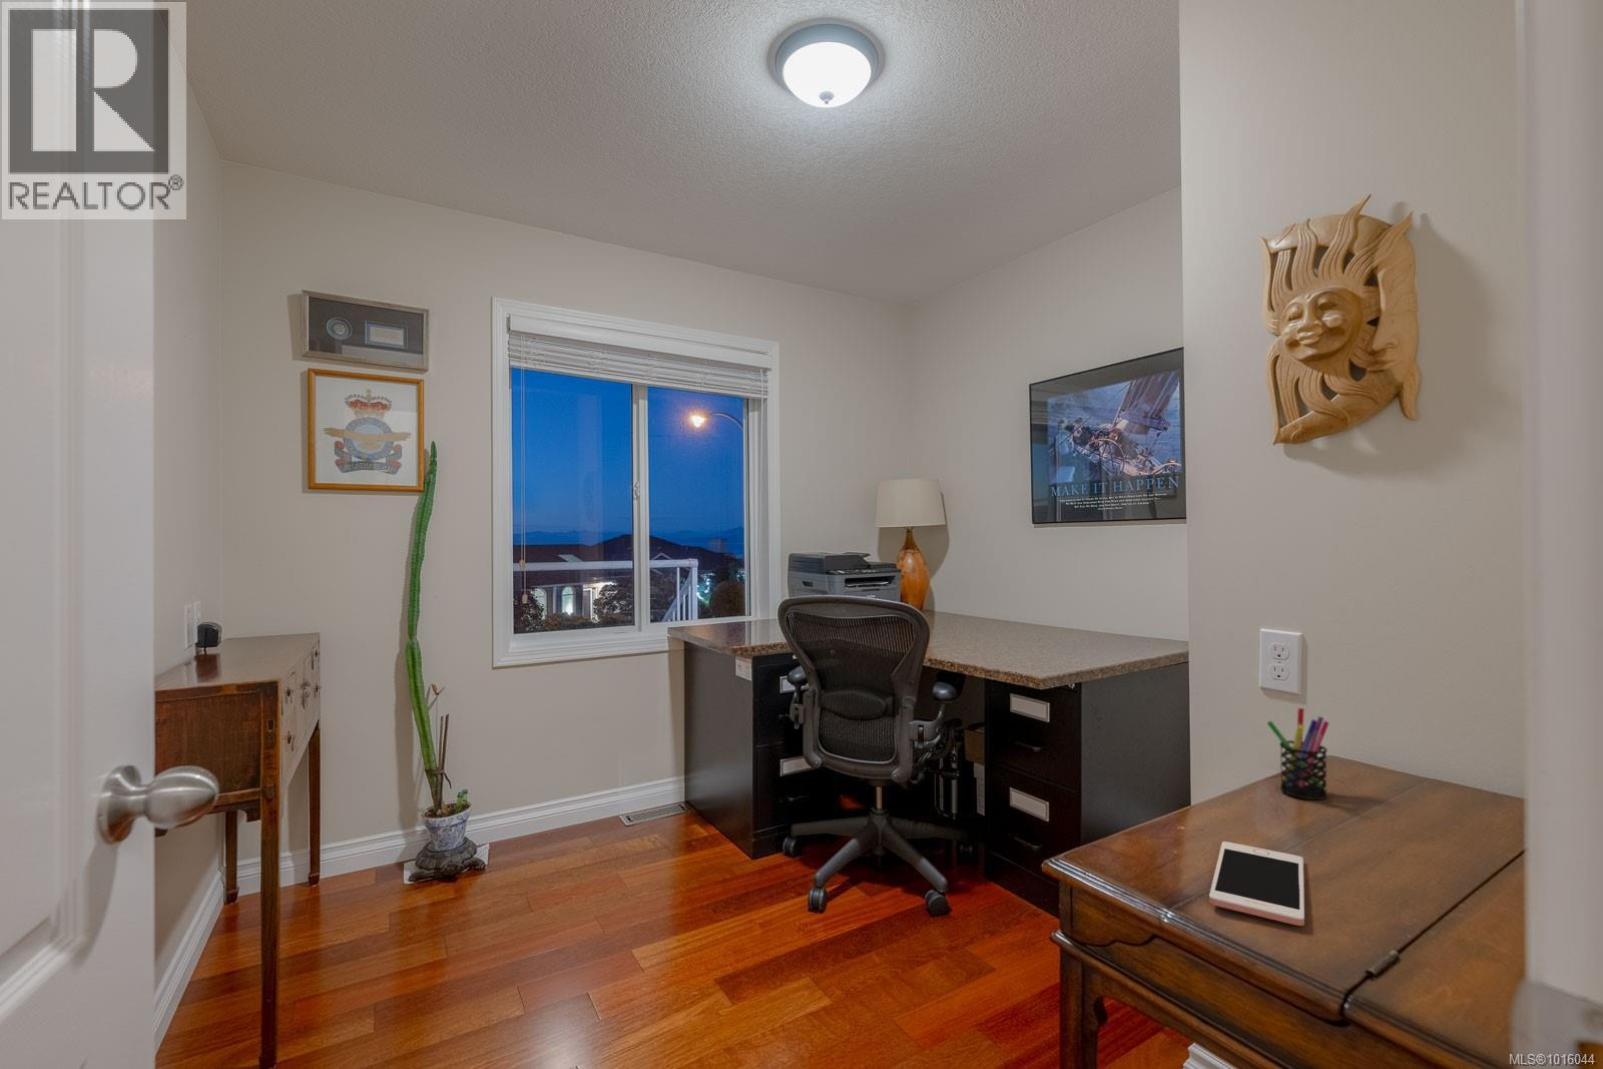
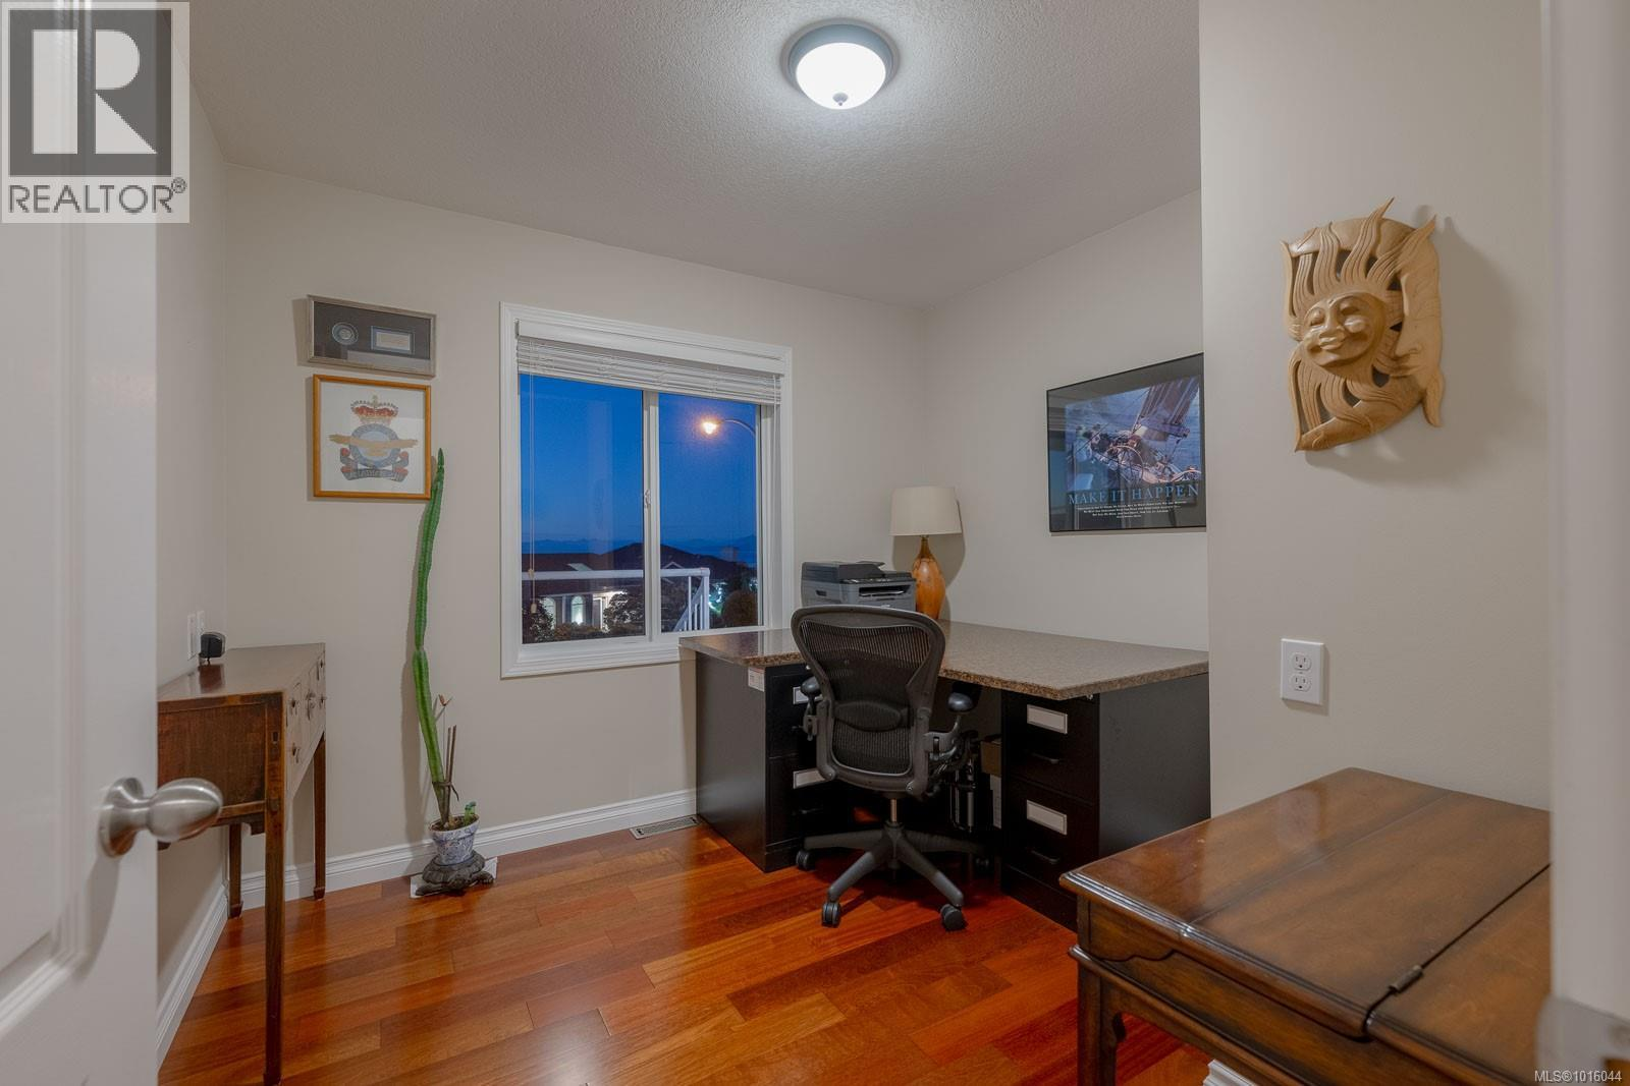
- cell phone [1208,841,1306,927]
- pen holder [1267,707,1331,801]
